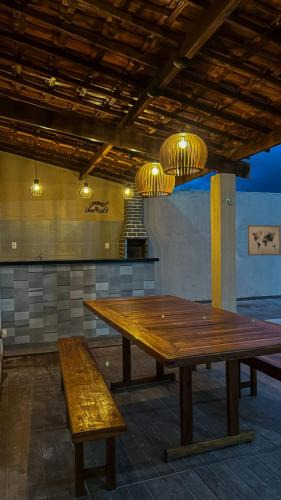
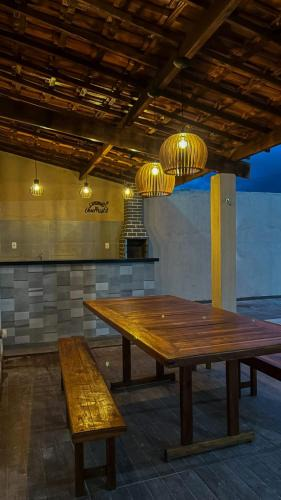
- wall art [246,224,281,256]
